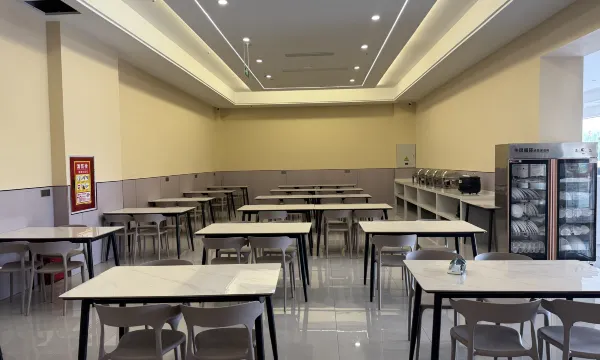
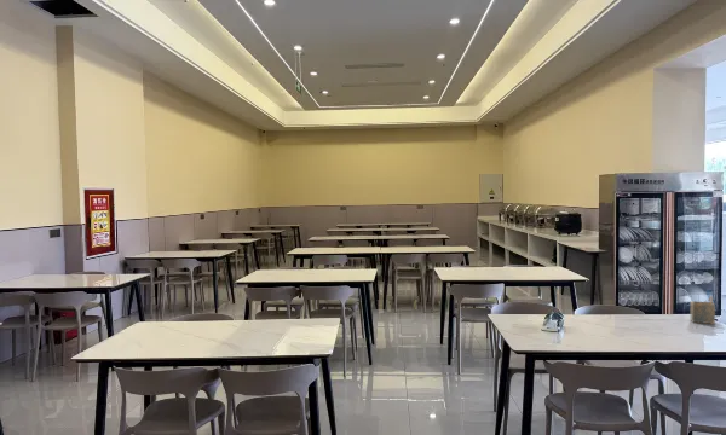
+ napkin holder [690,295,716,325]
